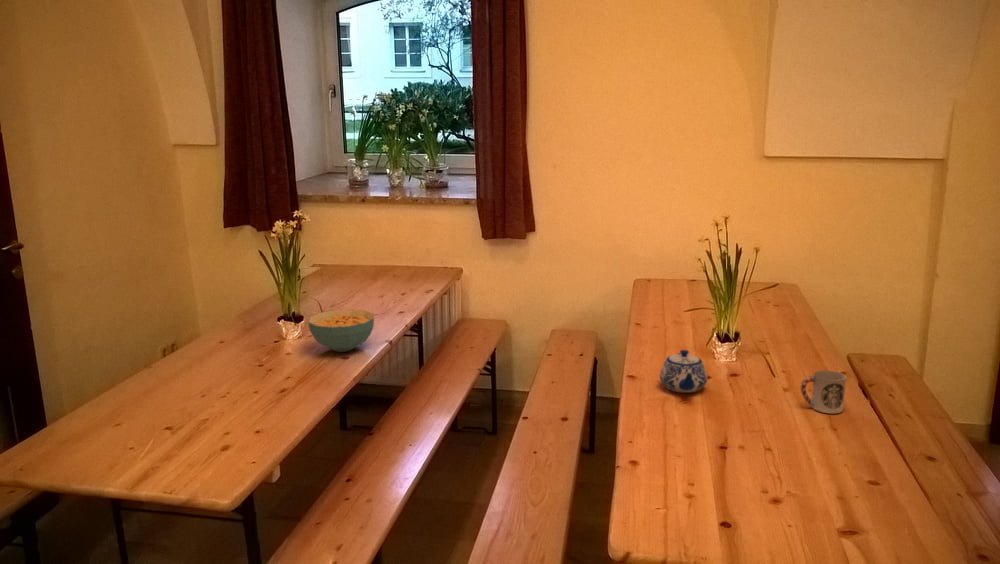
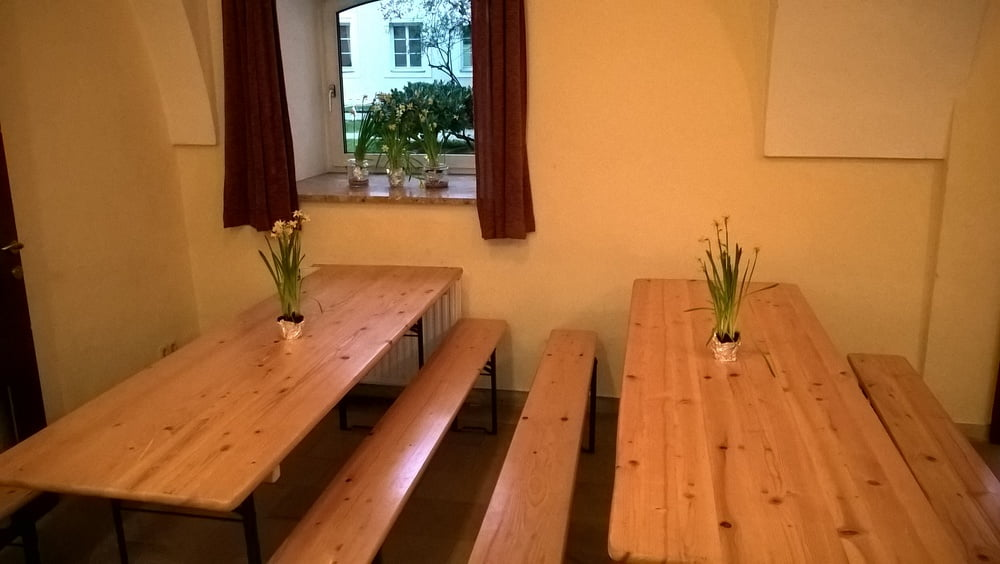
- teapot [659,349,708,394]
- cereal bowl [307,308,375,353]
- cup [800,369,847,414]
